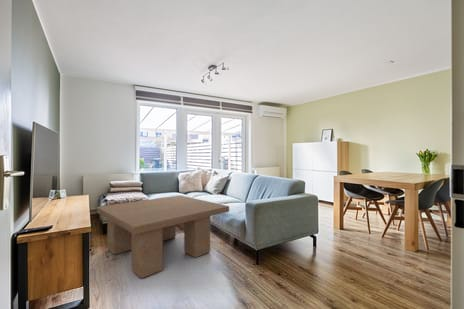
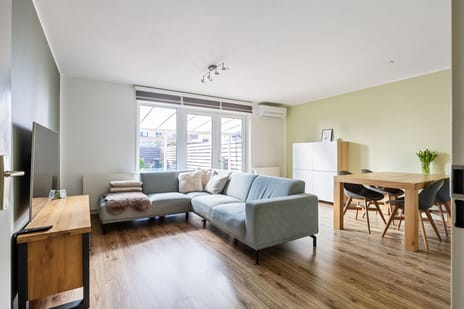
- coffee table [96,194,230,279]
